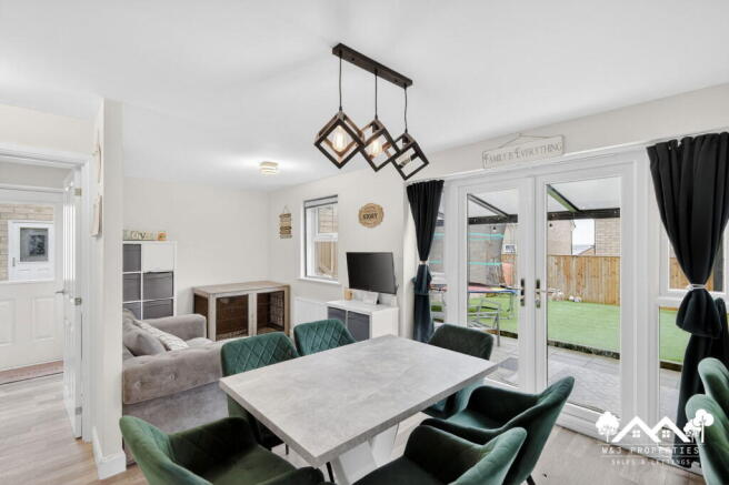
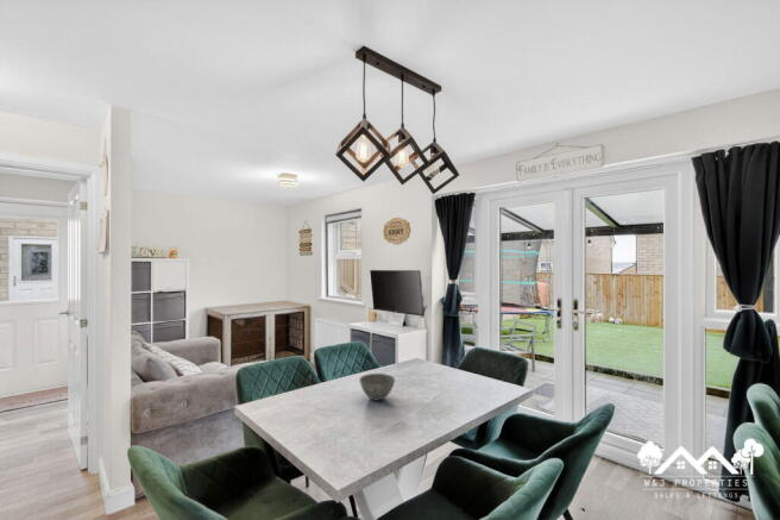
+ bowl [358,372,396,402]
